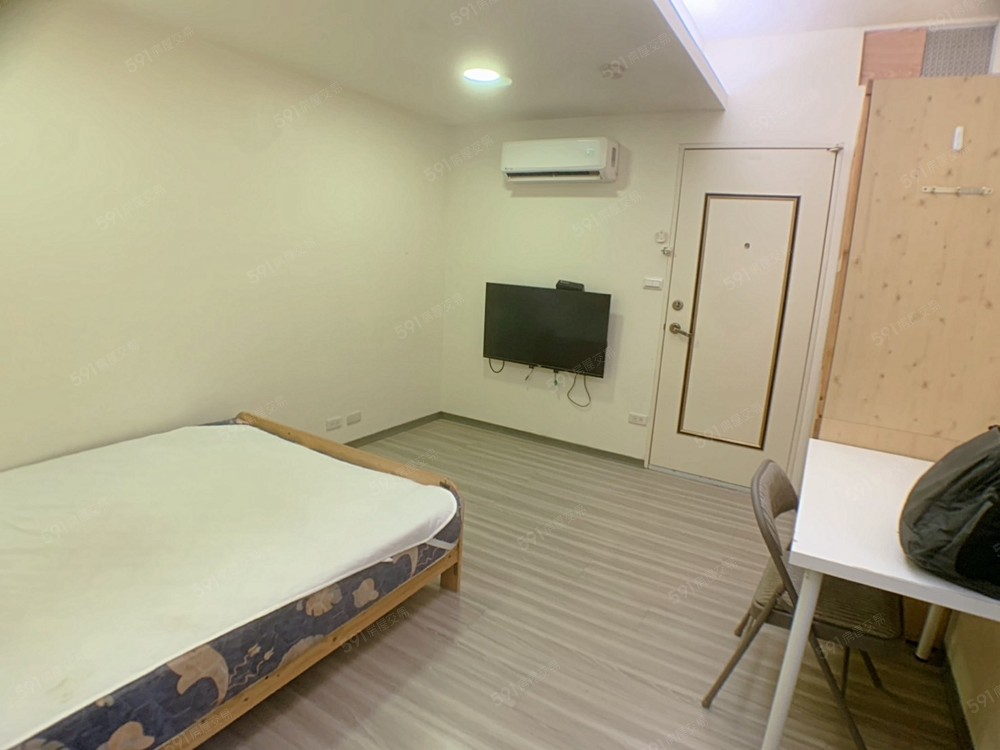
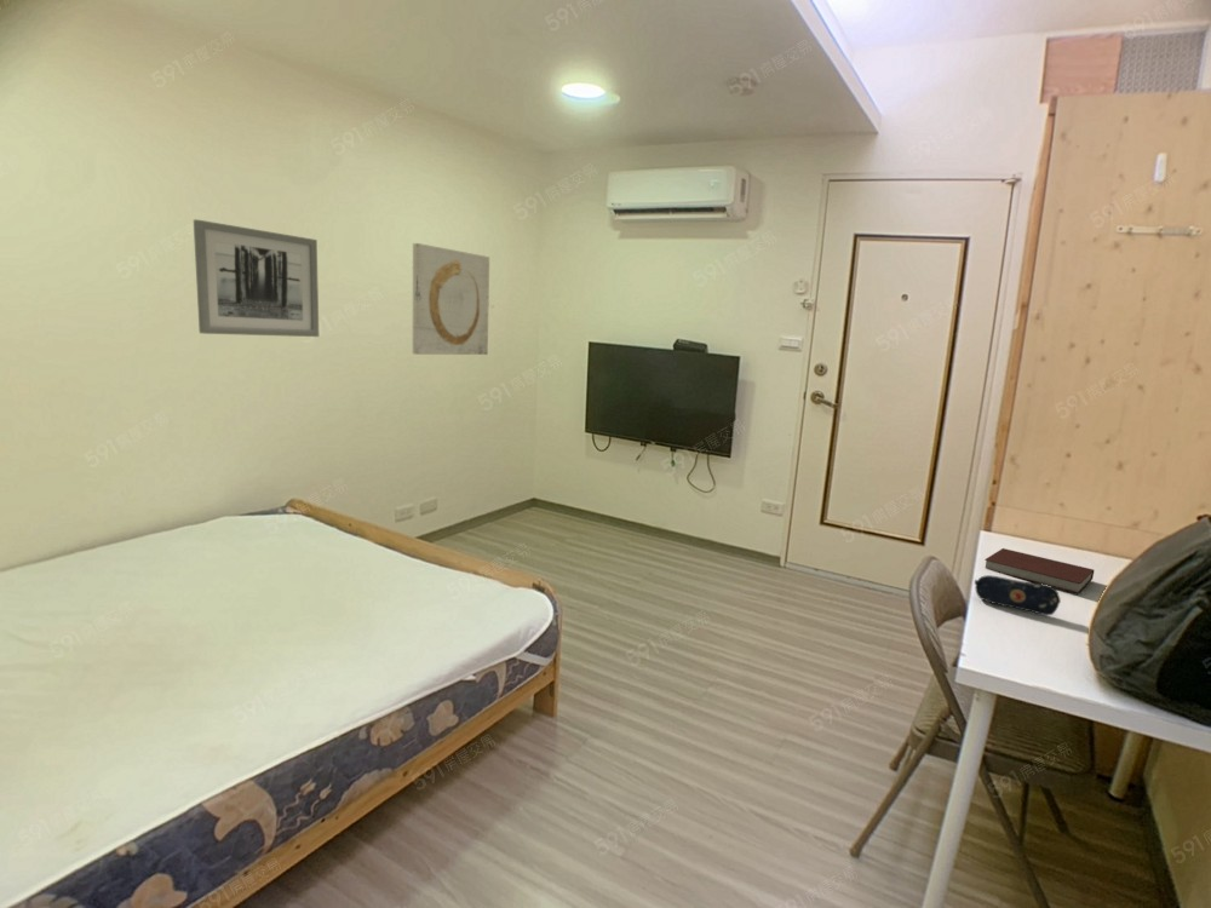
+ wall art [412,242,490,356]
+ pencil case [974,574,1062,616]
+ notebook [983,547,1095,594]
+ wall art [193,218,320,338]
